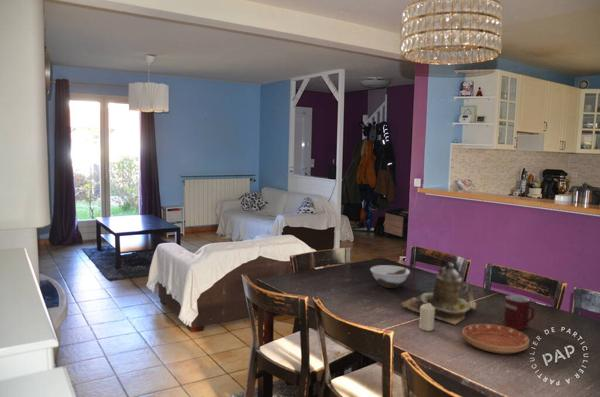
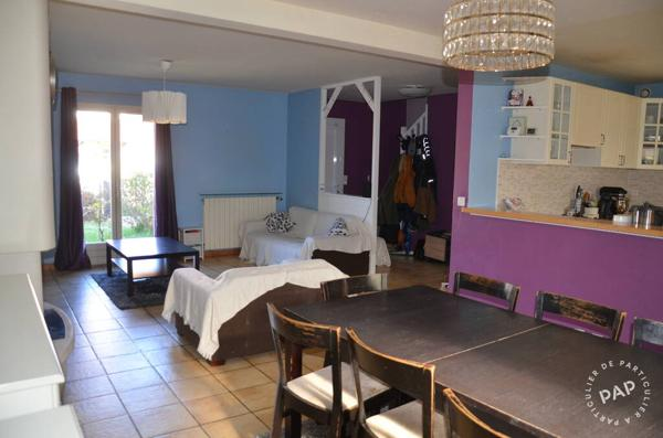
- teapot [400,262,478,326]
- mug [503,294,536,331]
- saucer [461,323,530,354]
- candle [418,303,435,332]
- bowl [369,264,411,289]
